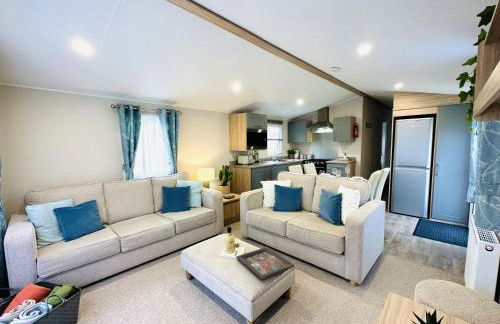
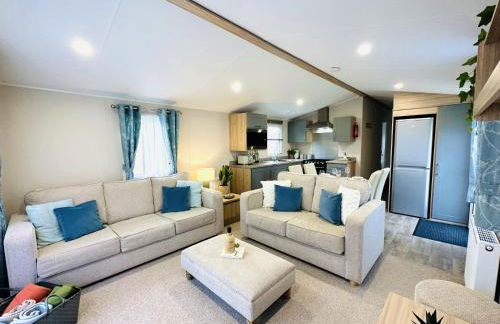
- decorative tray [235,246,296,281]
